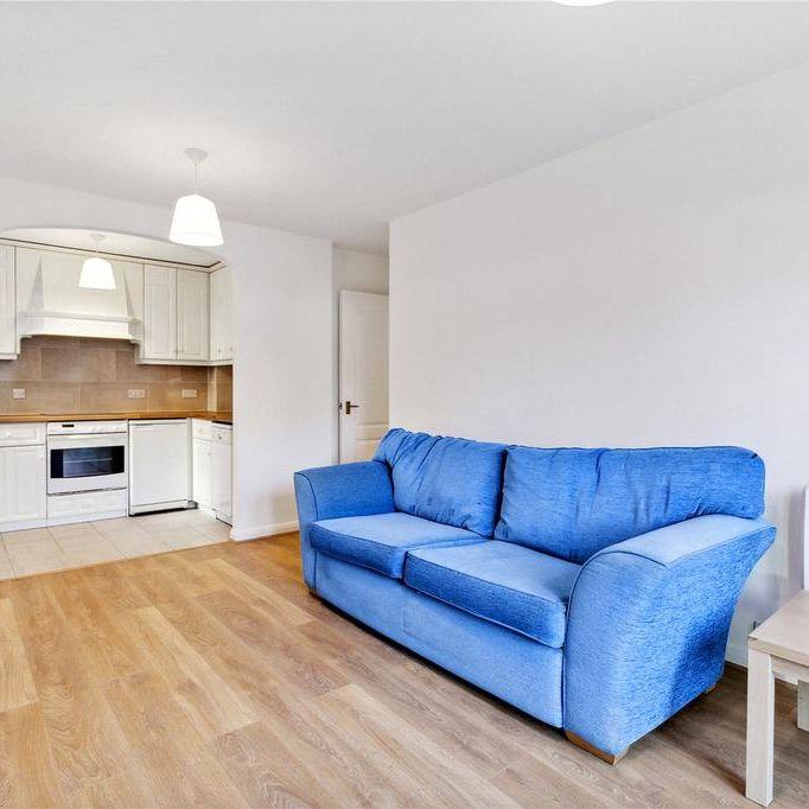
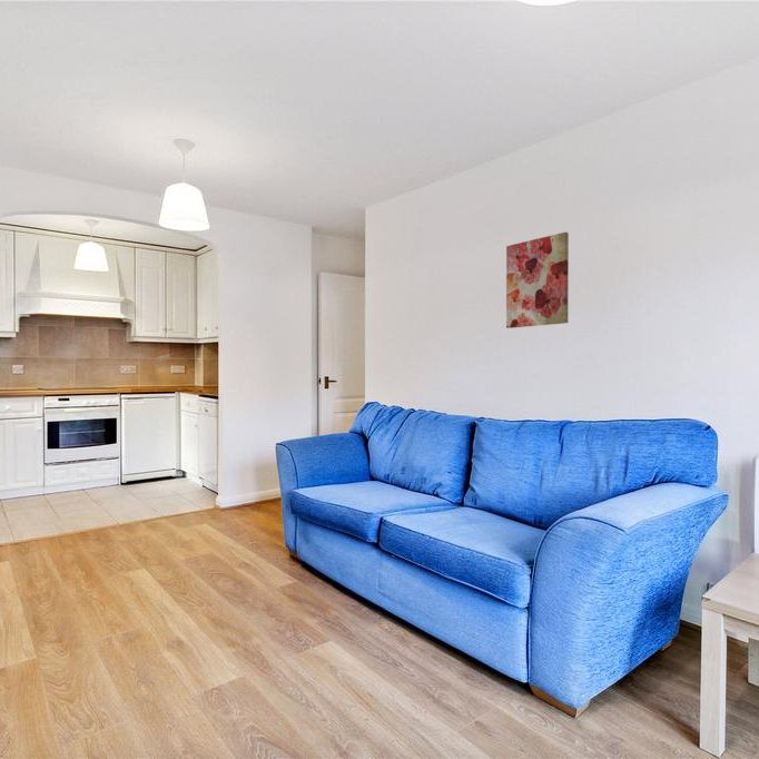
+ wall art [505,231,570,329]
